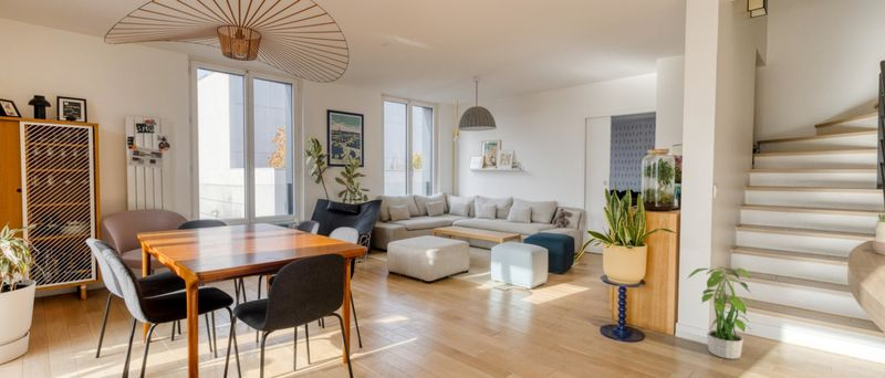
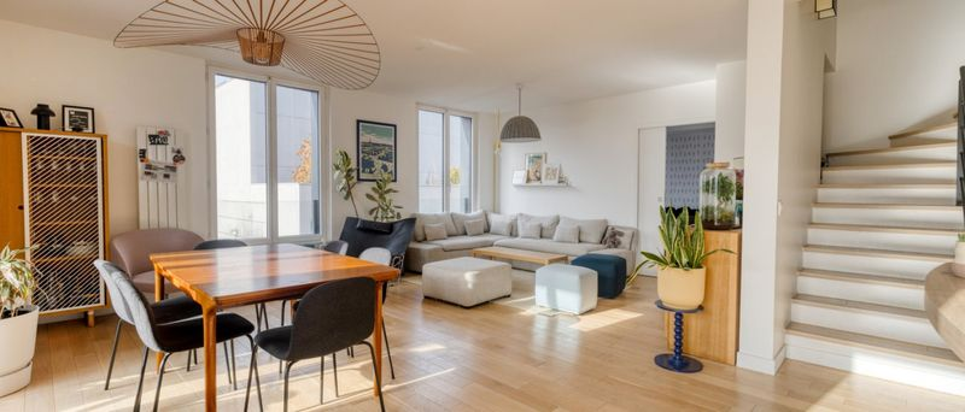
- potted plant [686,262,754,360]
